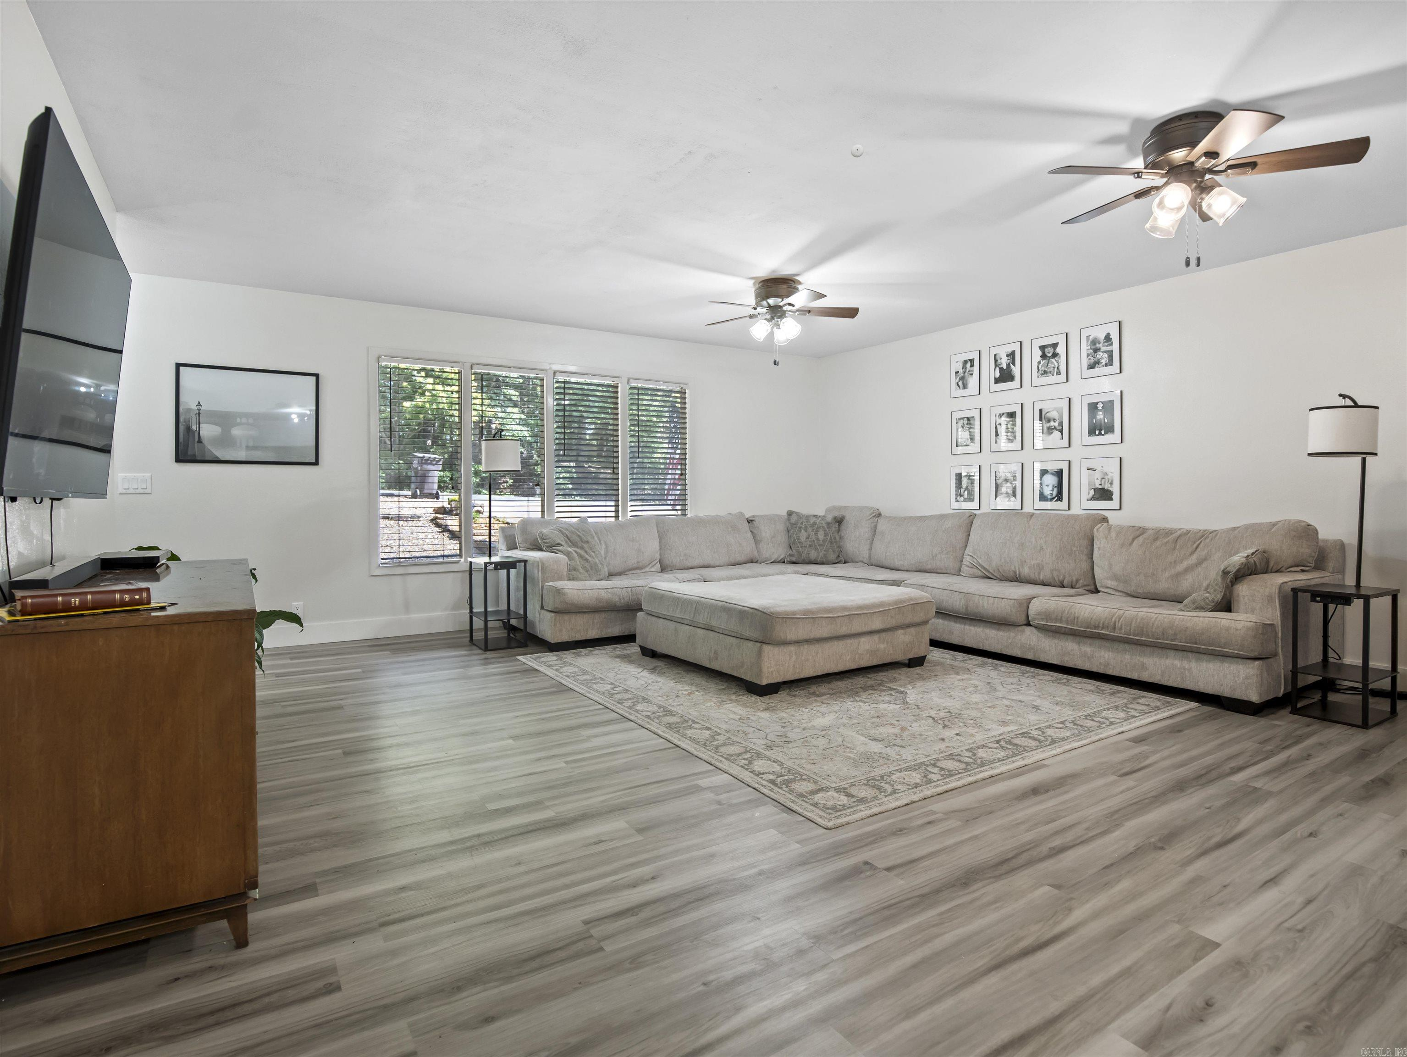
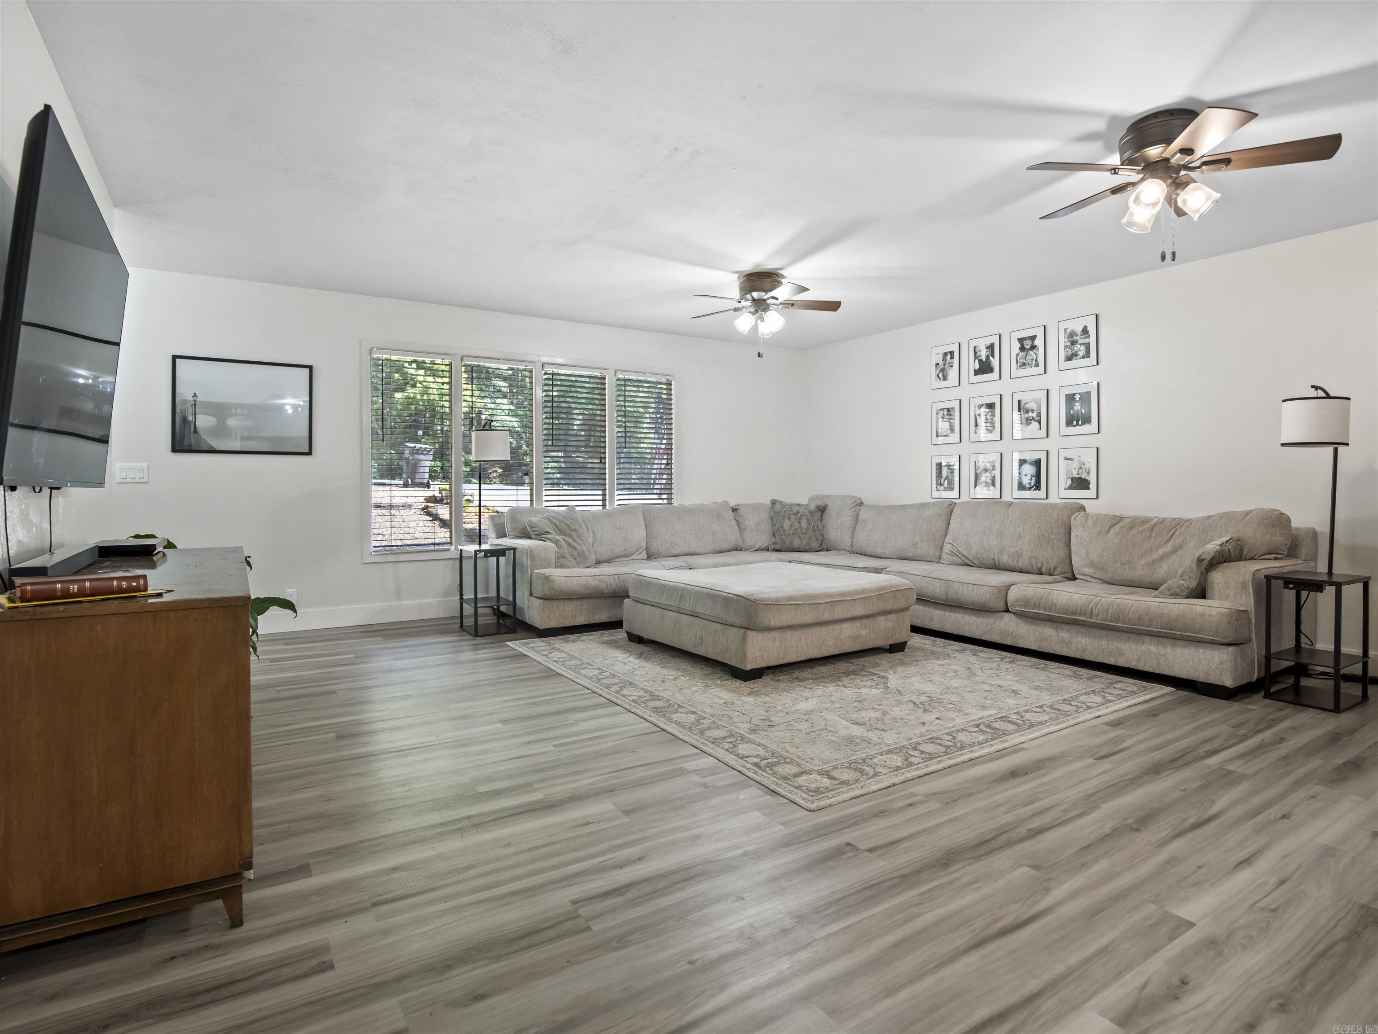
- smoke detector [850,144,864,158]
